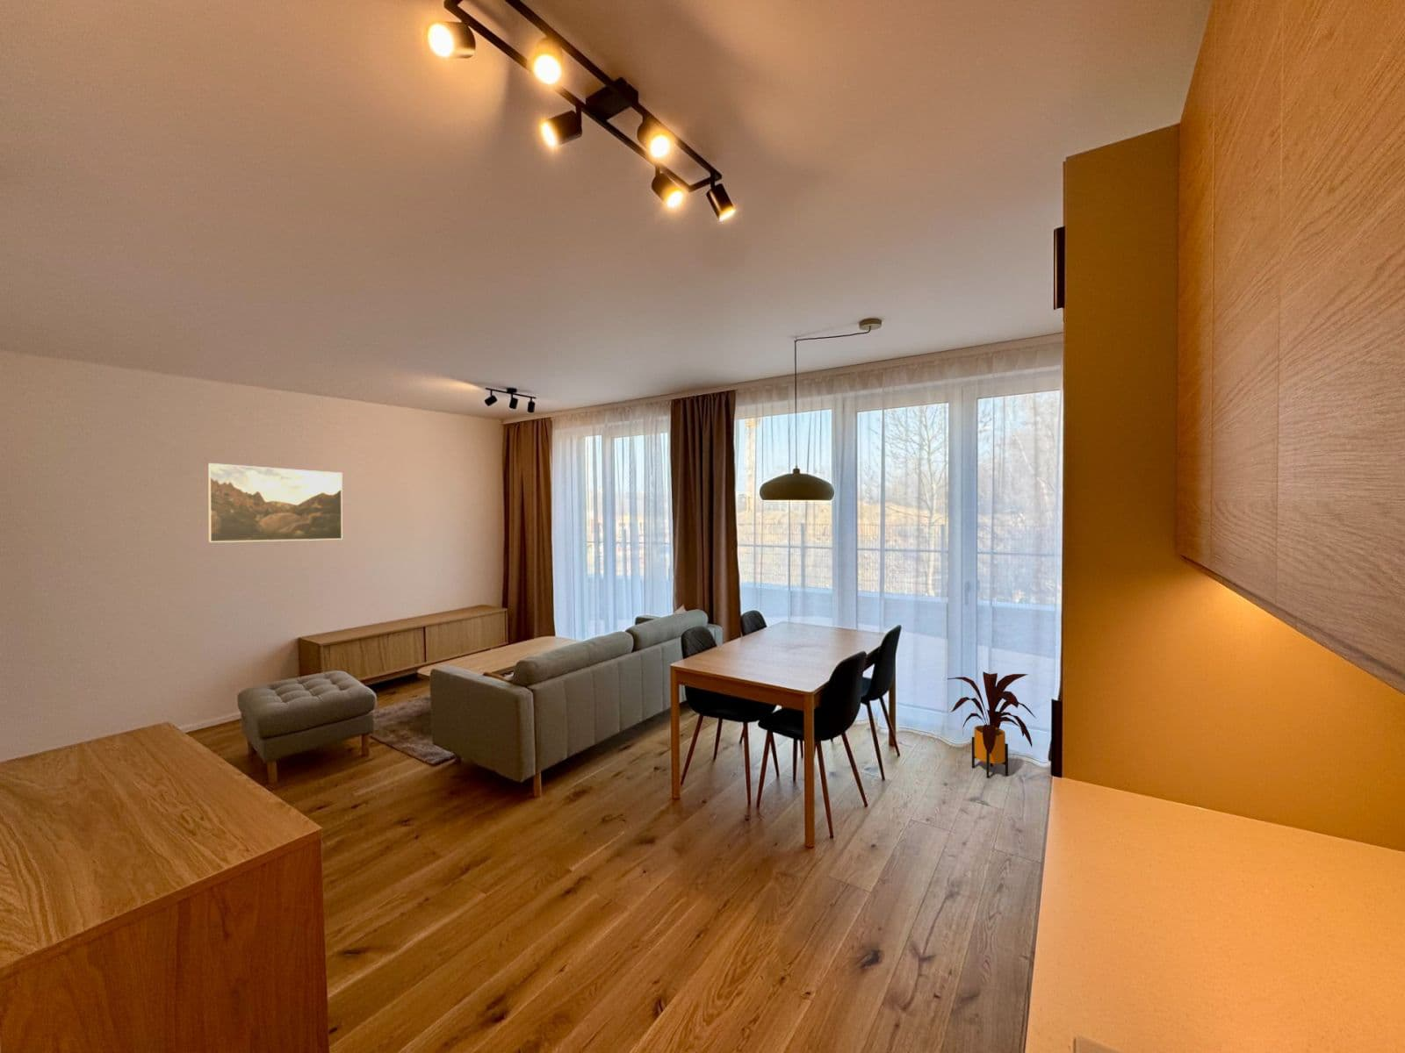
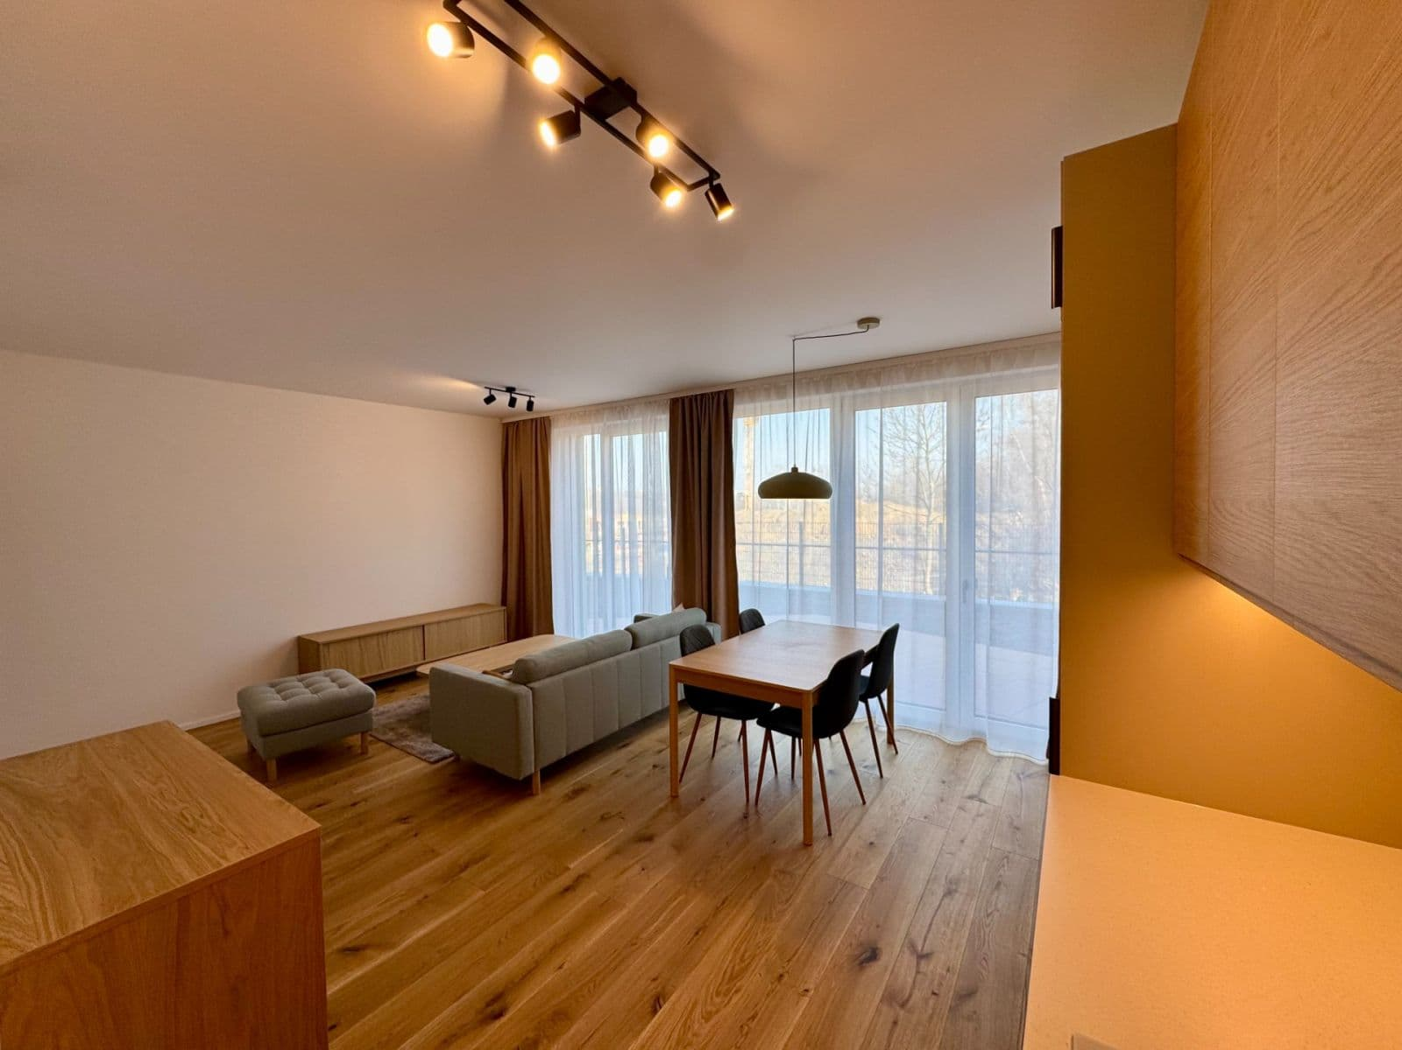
- house plant [947,671,1037,779]
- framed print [207,462,343,543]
